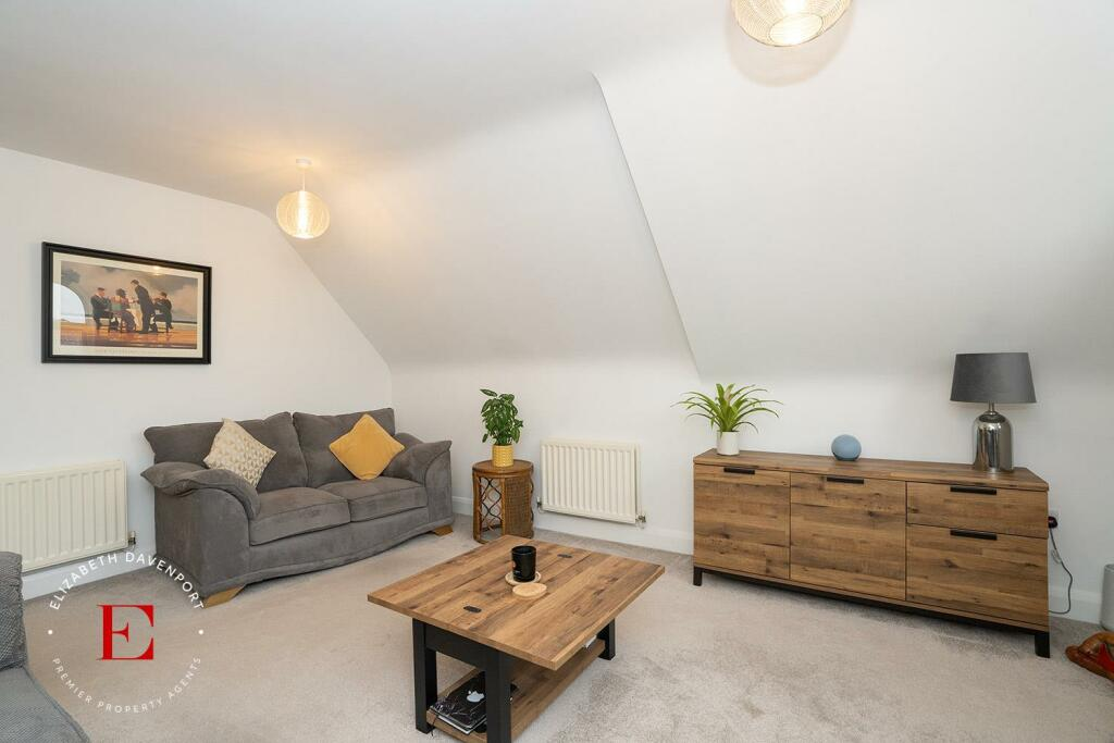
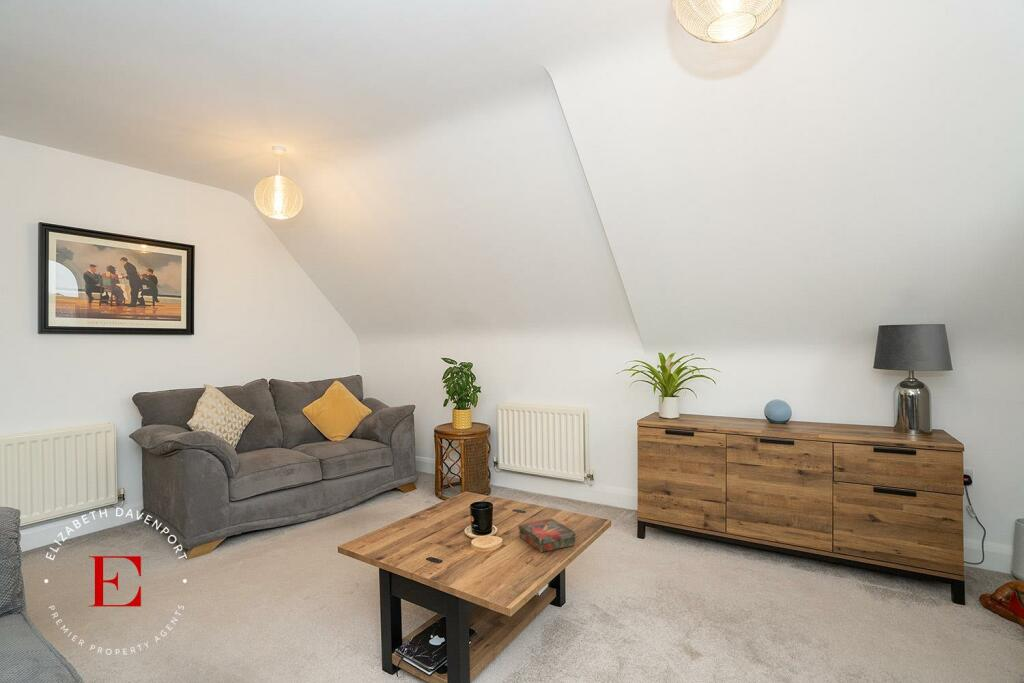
+ book [518,517,577,553]
